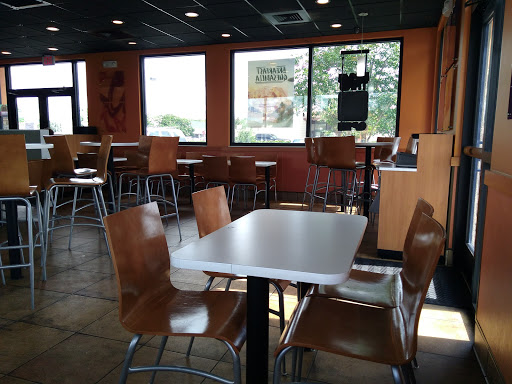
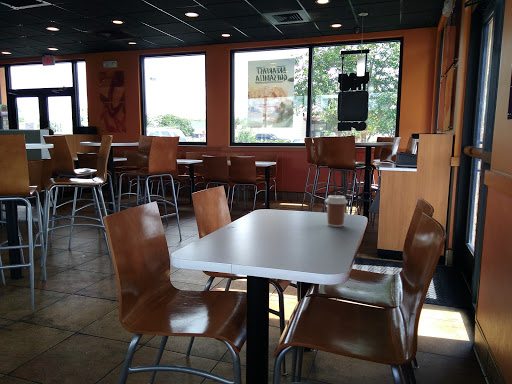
+ coffee cup [324,194,349,228]
